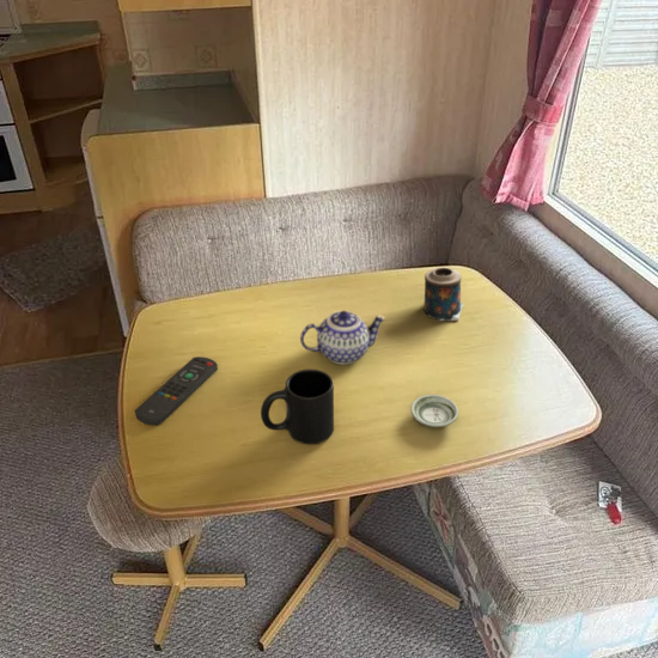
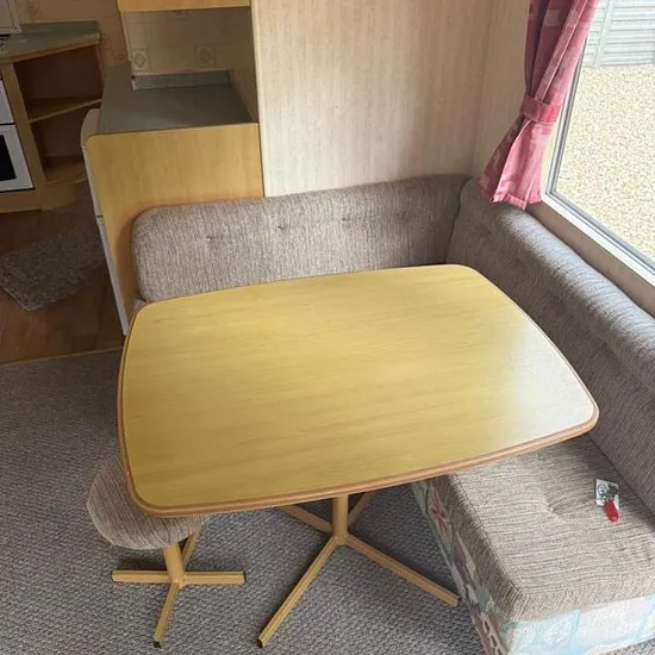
- saucer [410,394,459,428]
- remote control [134,355,219,426]
- teapot [299,310,386,365]
- mug [260,368,335,445]
- candle [424,267,465,322]
